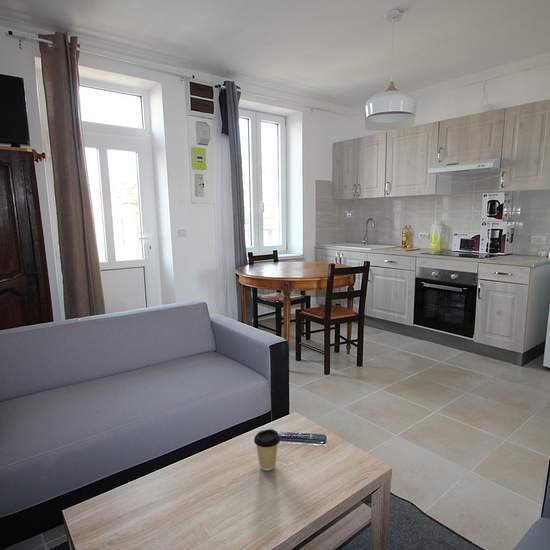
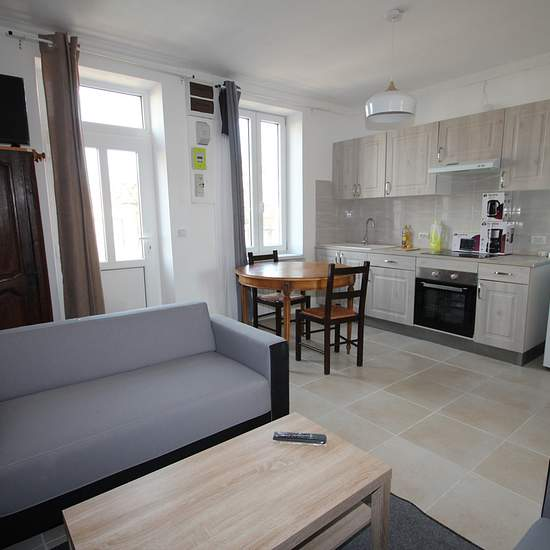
- coffee cup [253,428,281,472]
